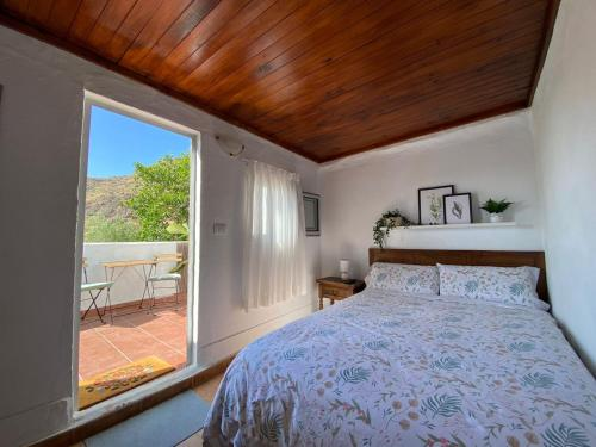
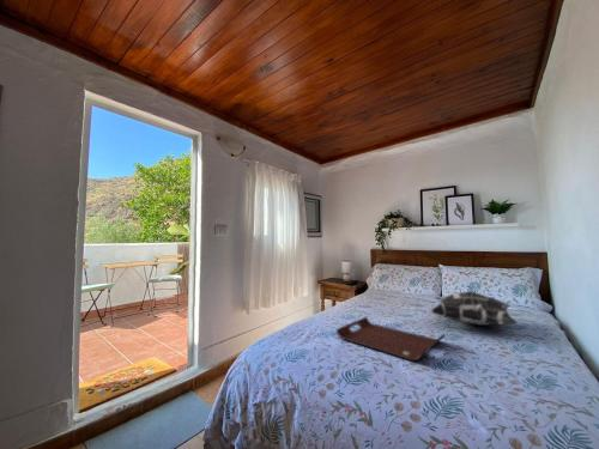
+ serving tray [335,316,446,363]
+ decorative pillow [430,290,518,327]
